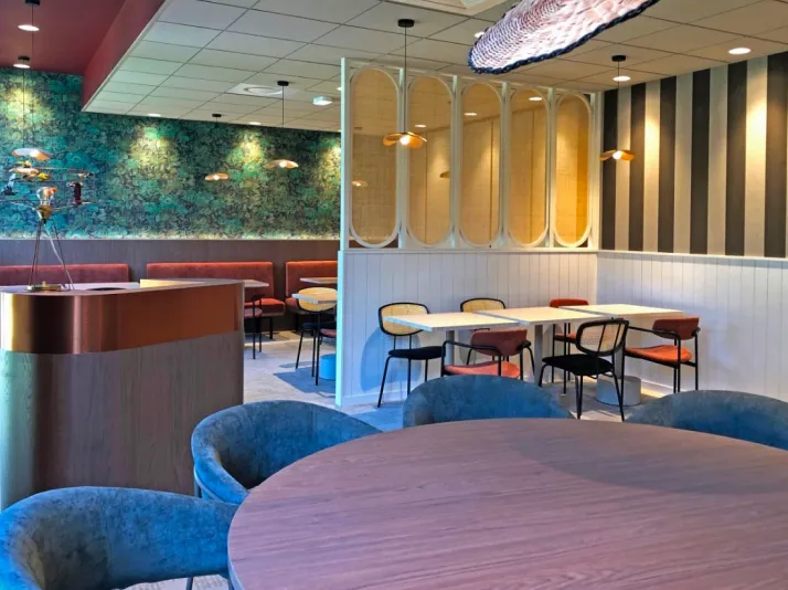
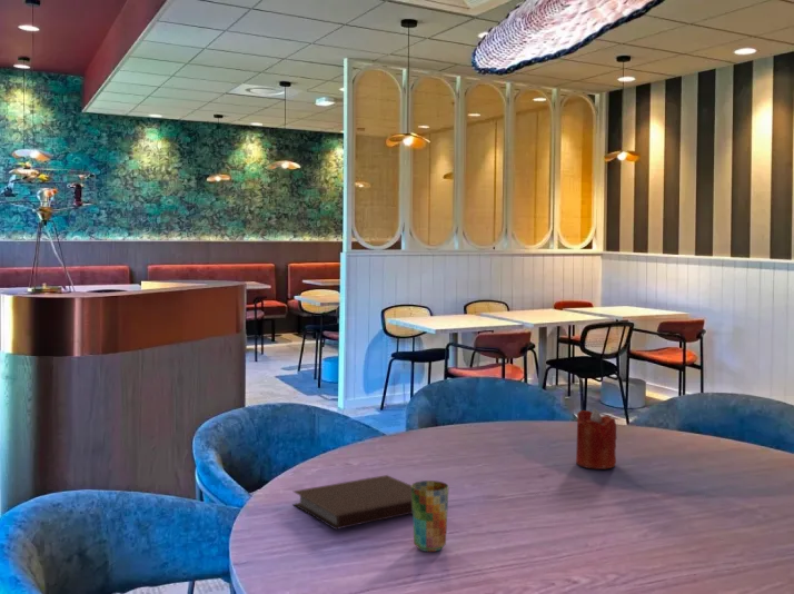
+ cup [410,479,449,553]
+ notebook [291,474,413,531]
+ candle [575,407,617,471]
